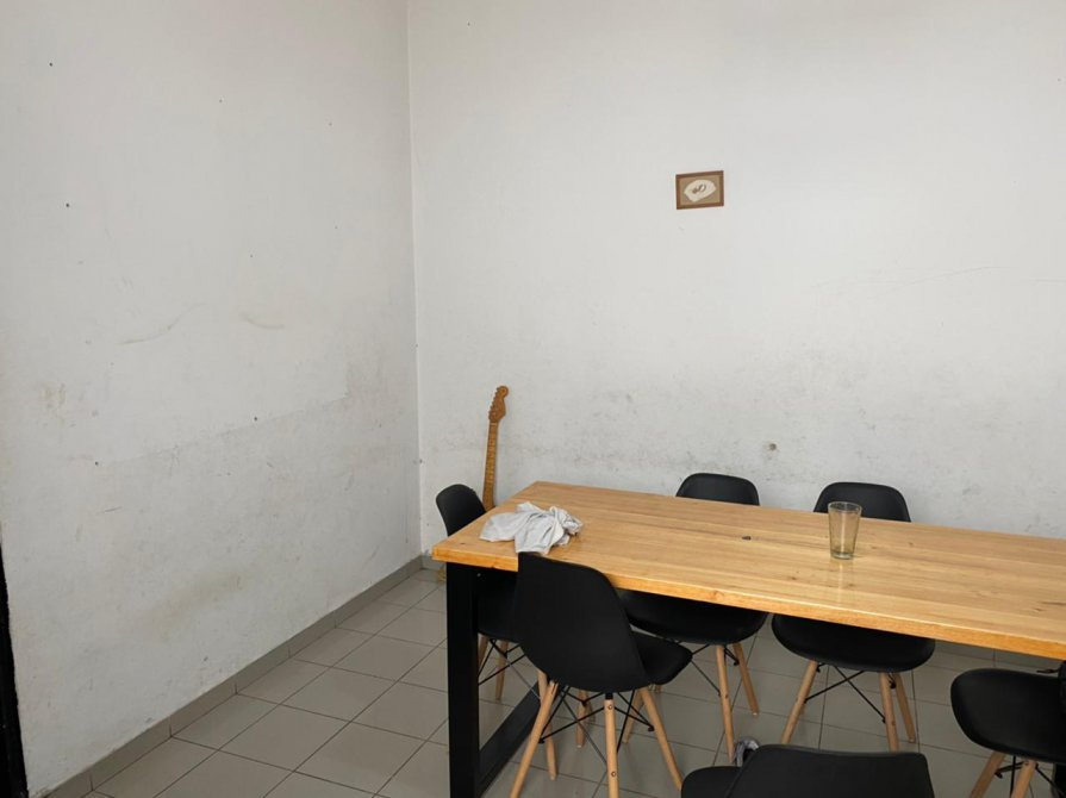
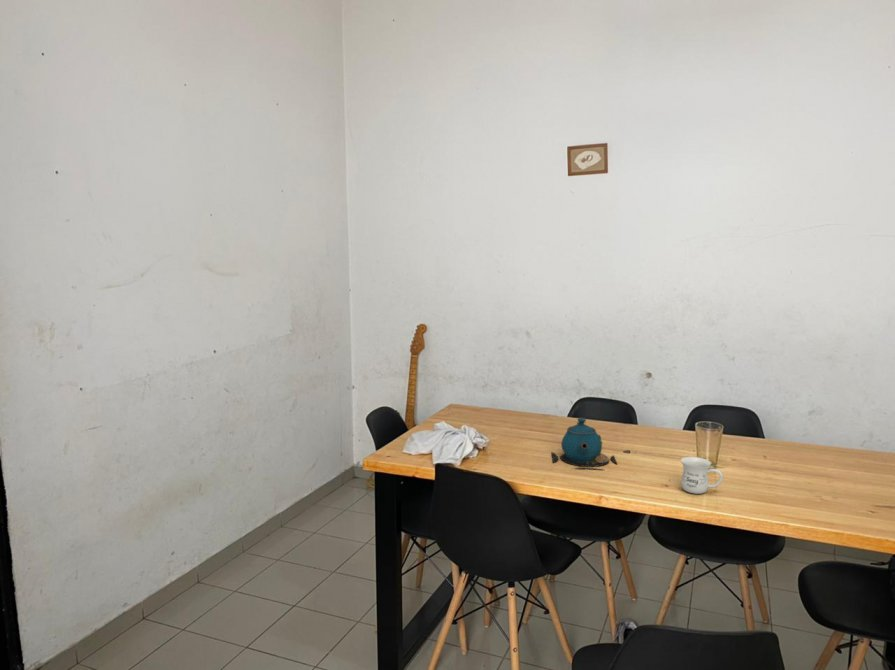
+ mug [680,456,724,495]
+ teapot [550,417,618,471]
